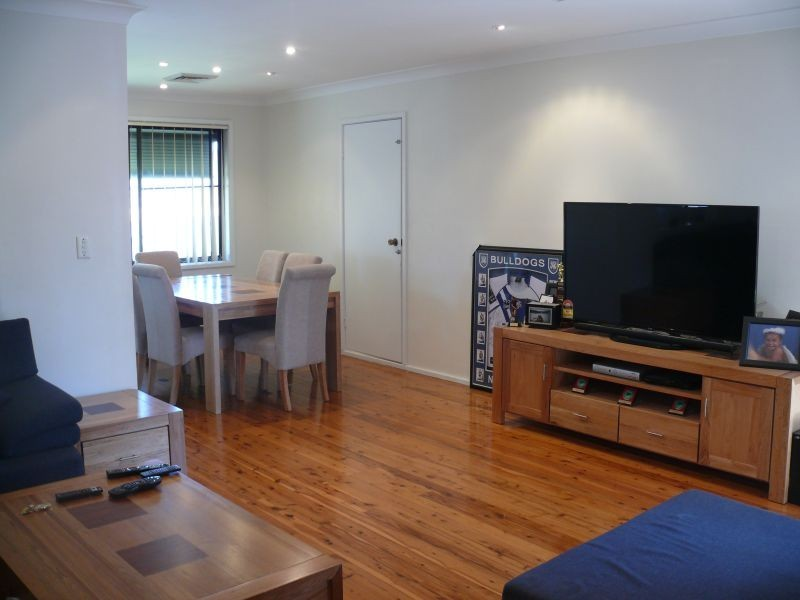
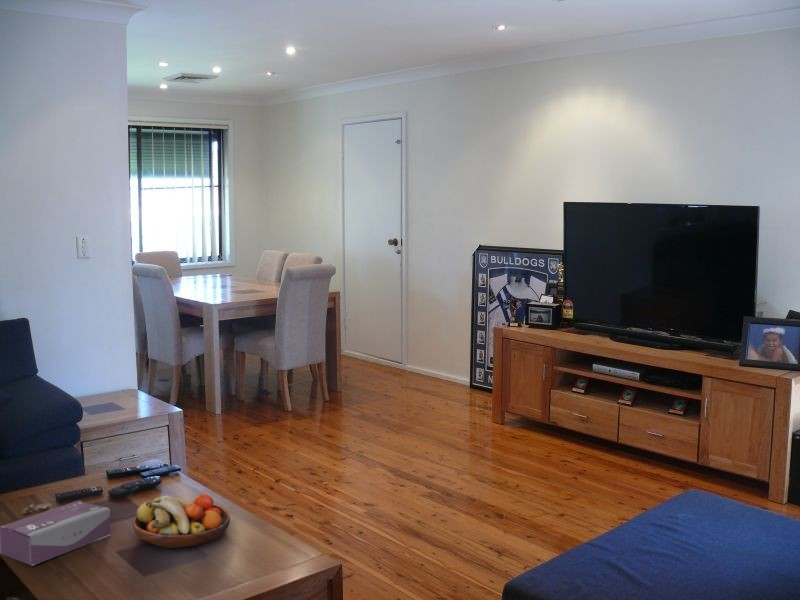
+ tissue box [0,499,112,567]
+ fruit bowl [132,493,231,549]
